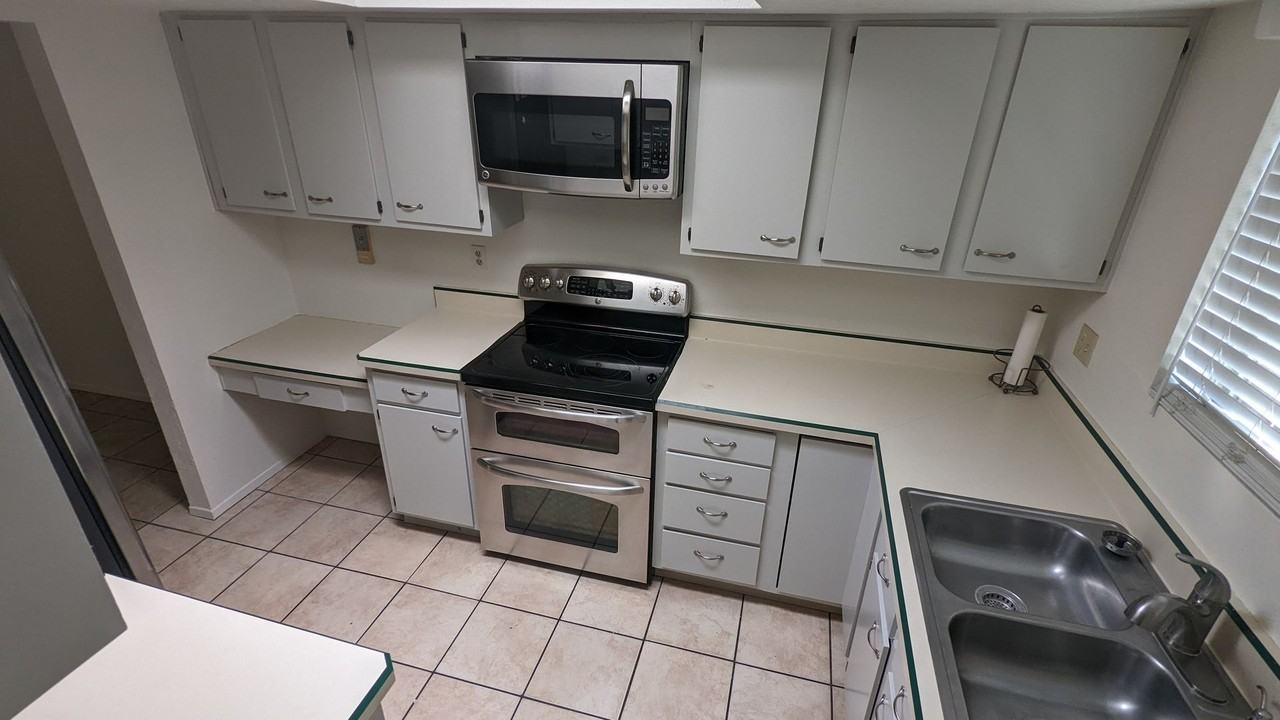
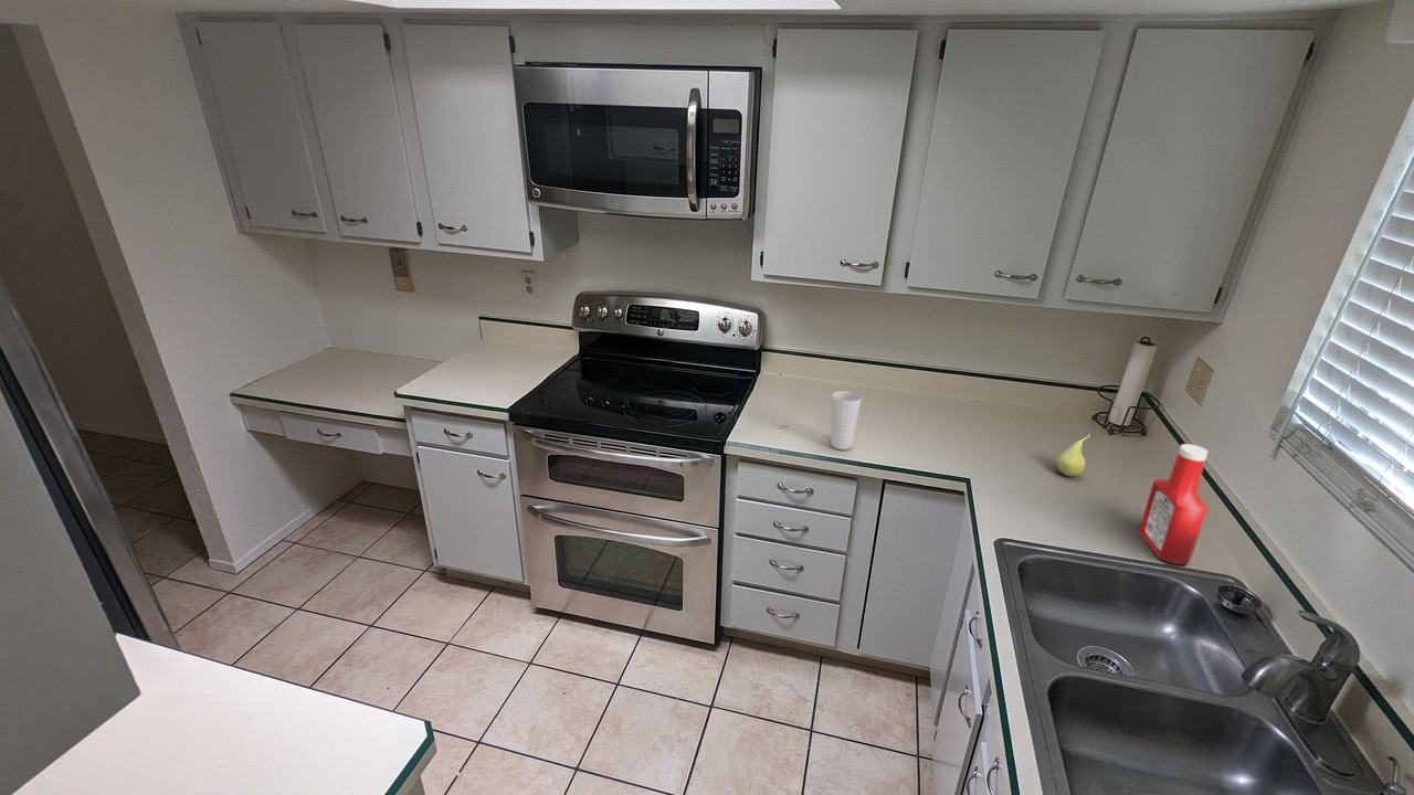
+ cup [830,390,863,451]
+ soap bottle [1138,443,1210,565]
+ fruit [1055,433,1091,477]
